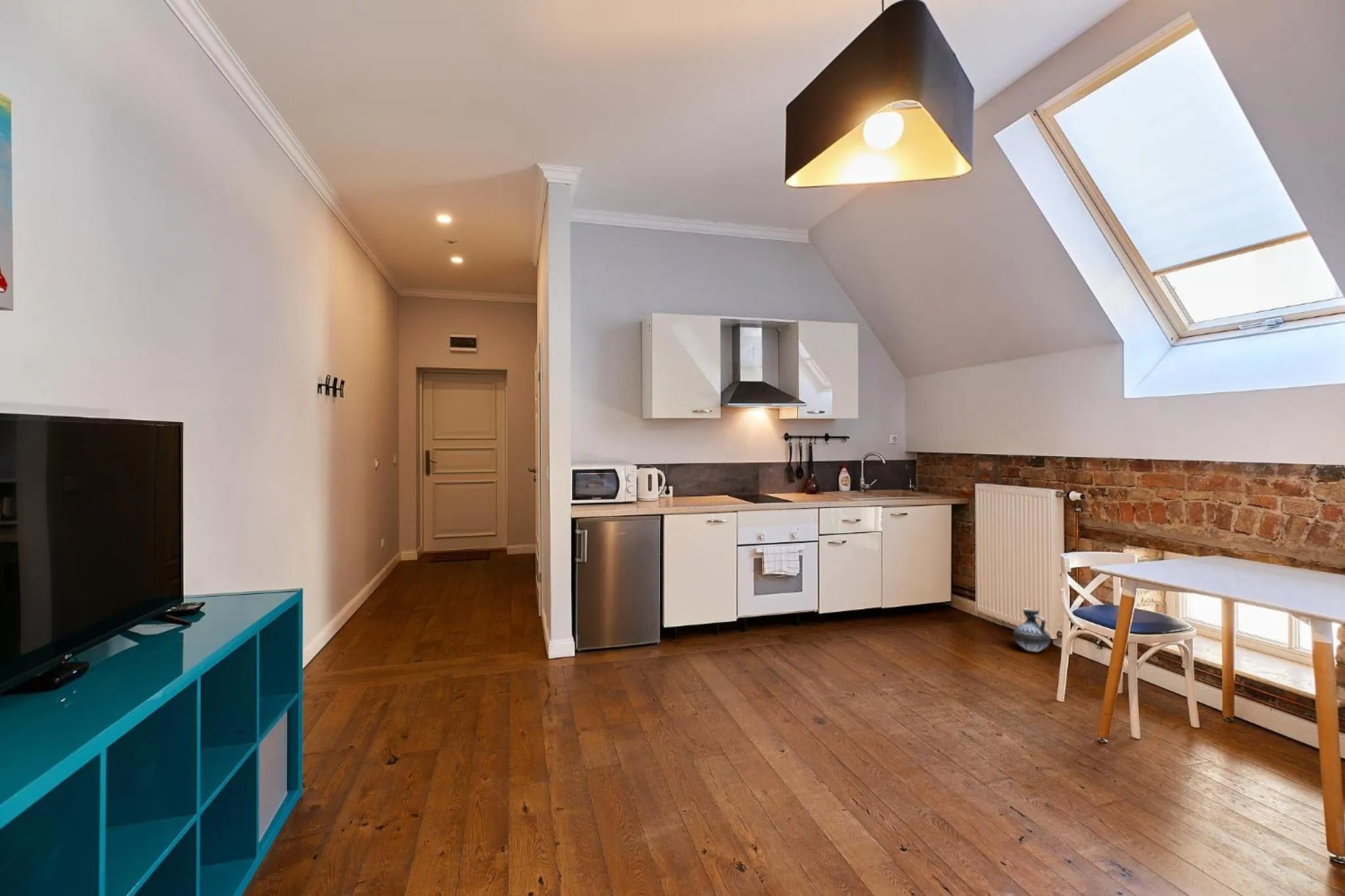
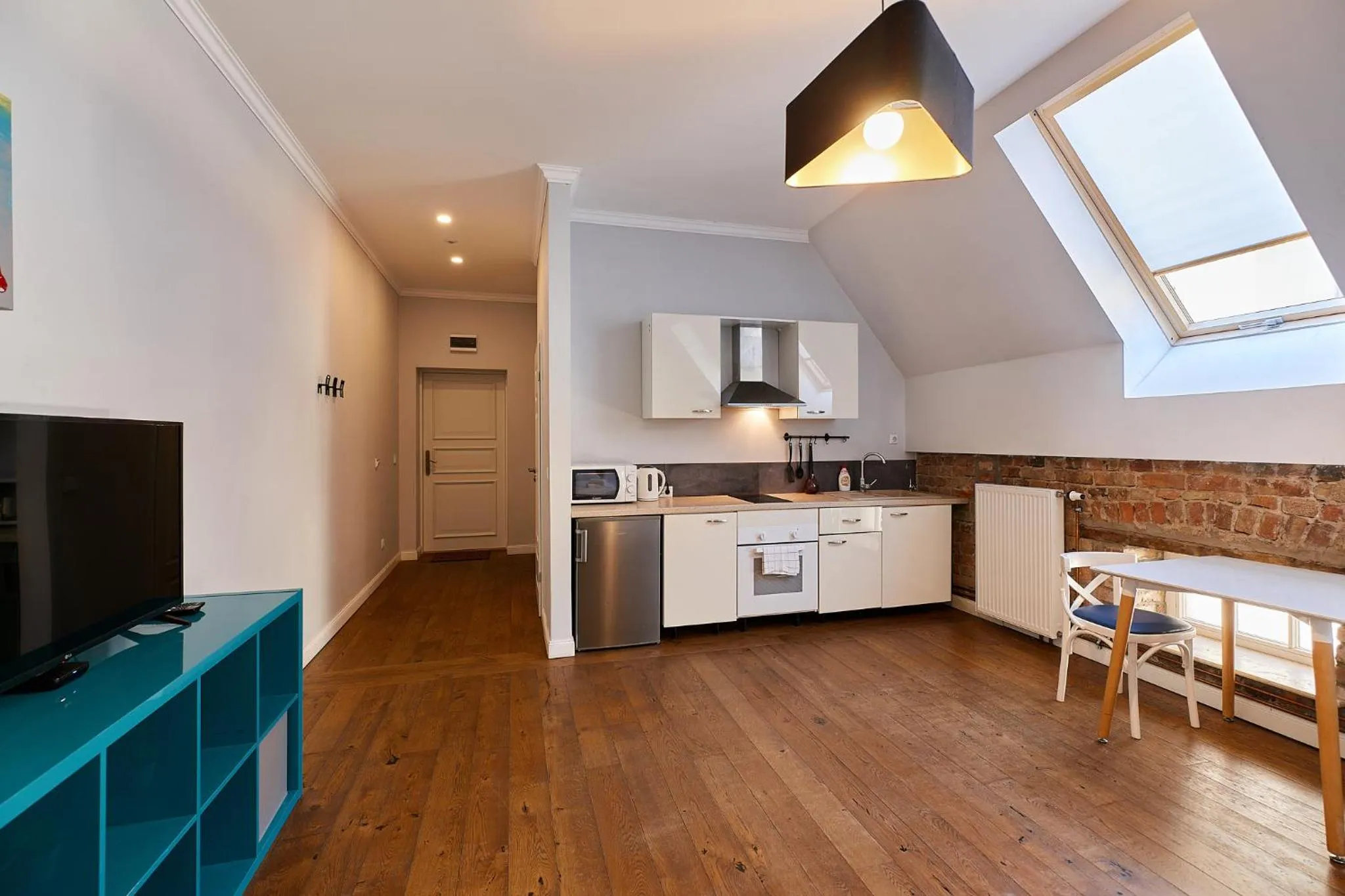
- ceramic jug [1013,607,1051,652]
